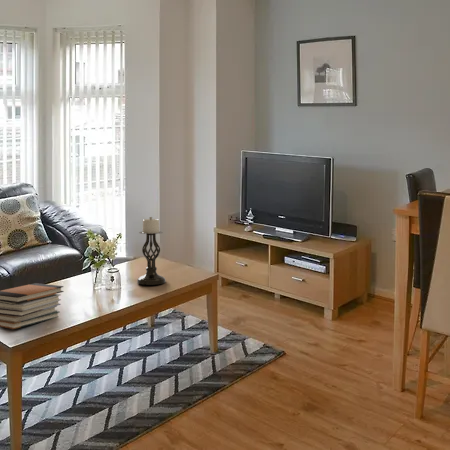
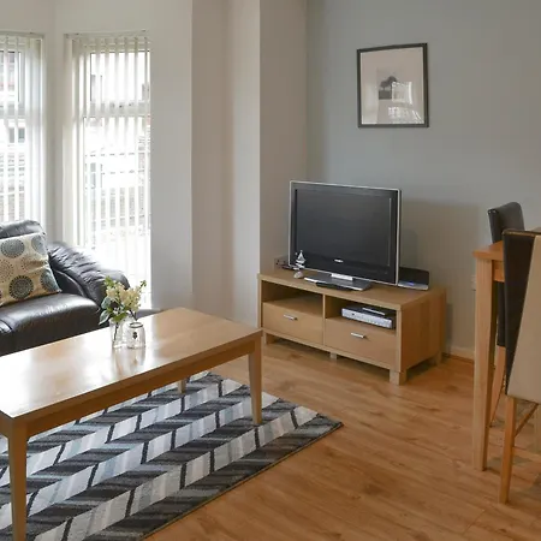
- book stack [0,282,64,330]
- candle holder [136,216,167,286]
